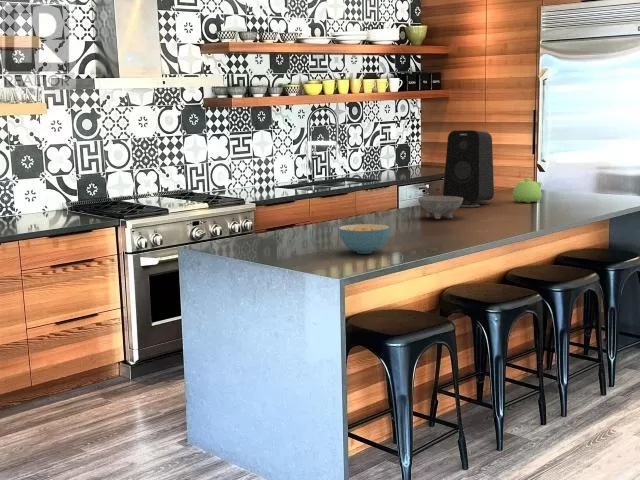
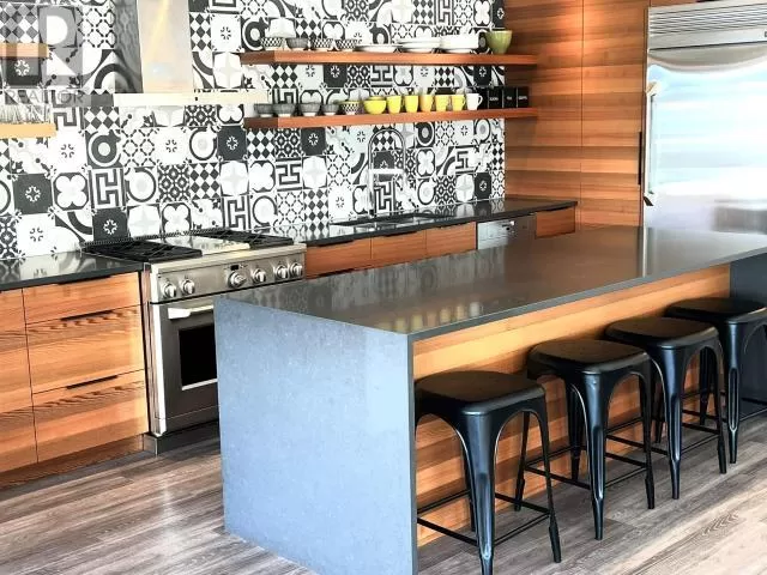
- bowl [417,195,463,220]
- cereal bowl [338,223,391,255]
- speaker [442,129,495,208]
- teapot [511,177,543,204]
